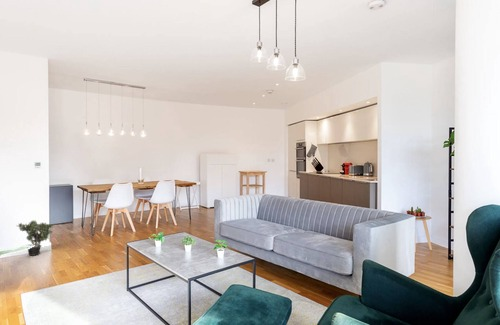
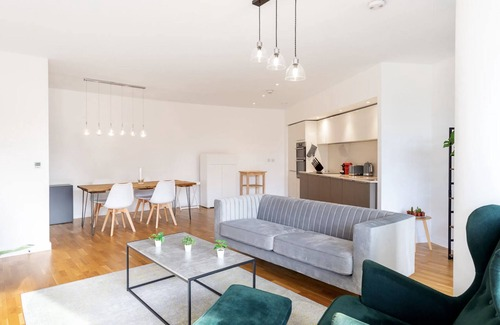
- potted plant [16,219,54,257]
